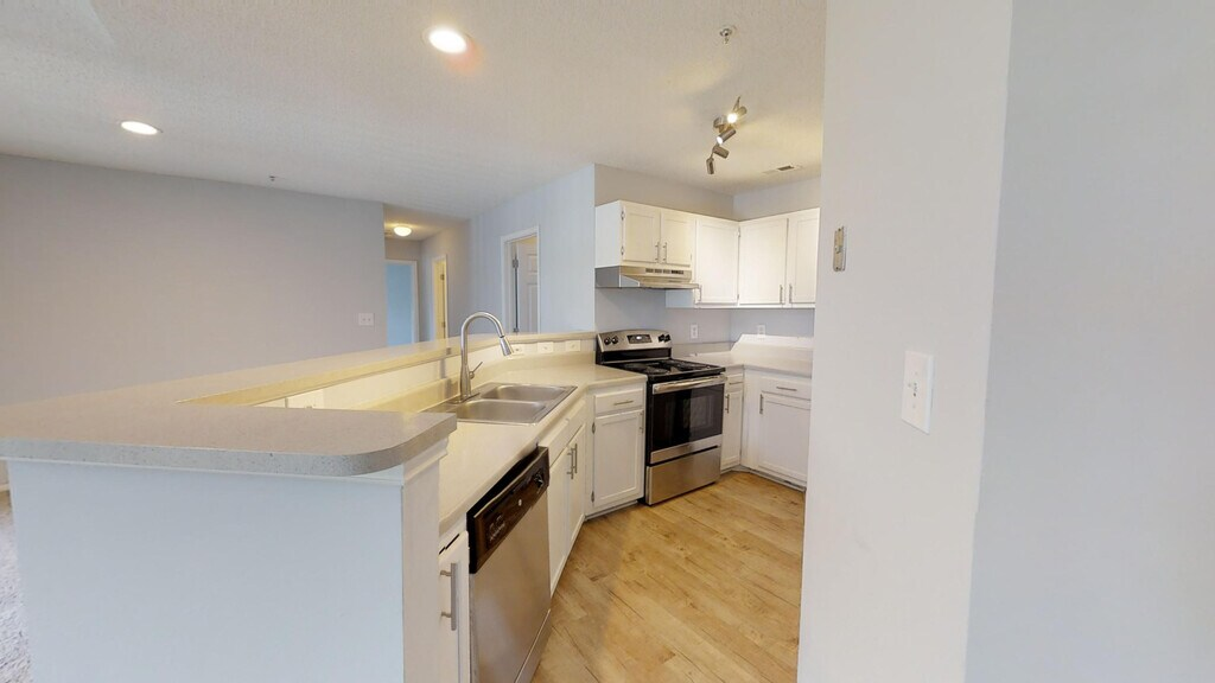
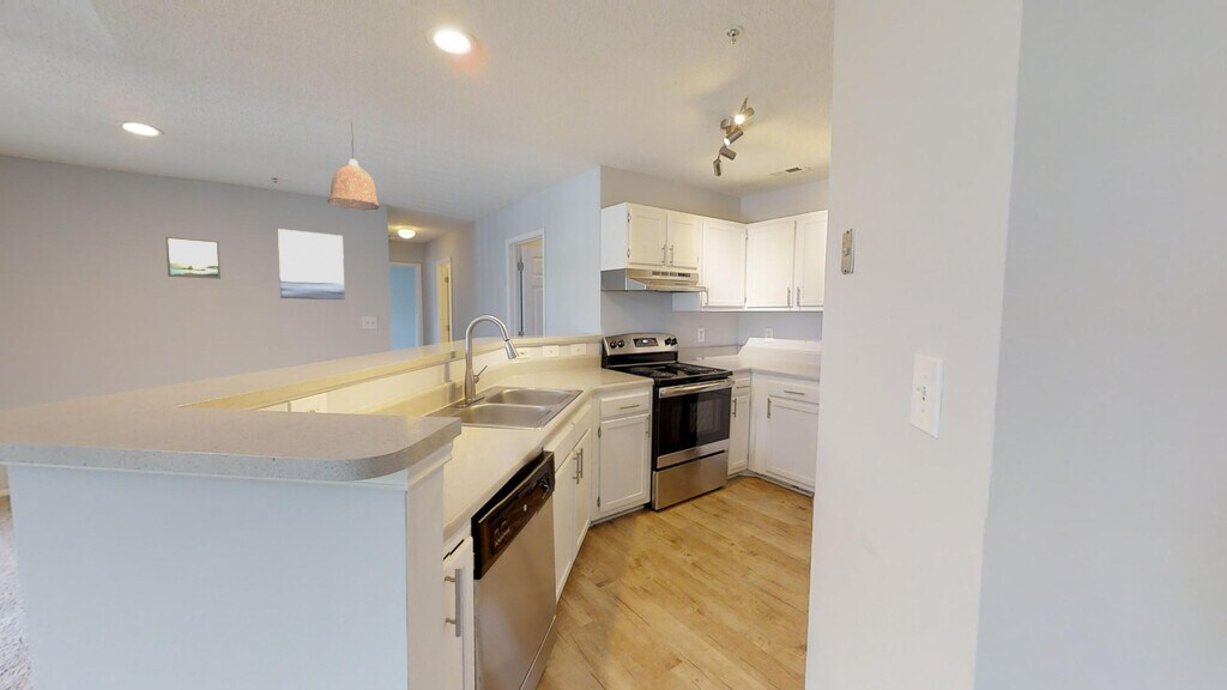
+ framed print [165,236,222,280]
+ wall art [277,228,346,301]
+ pendant lamp [327,117,381,211]
